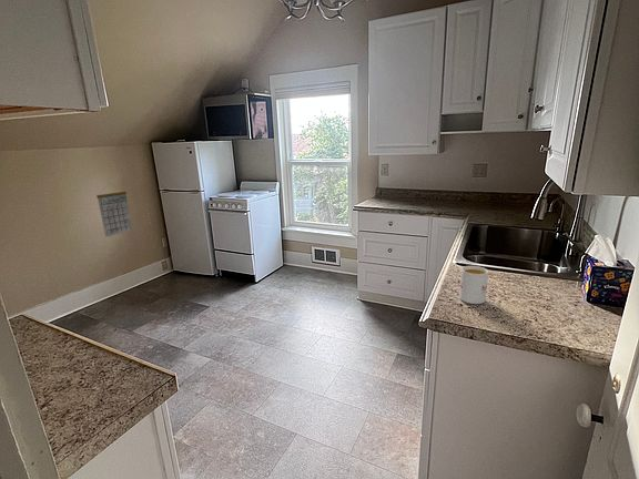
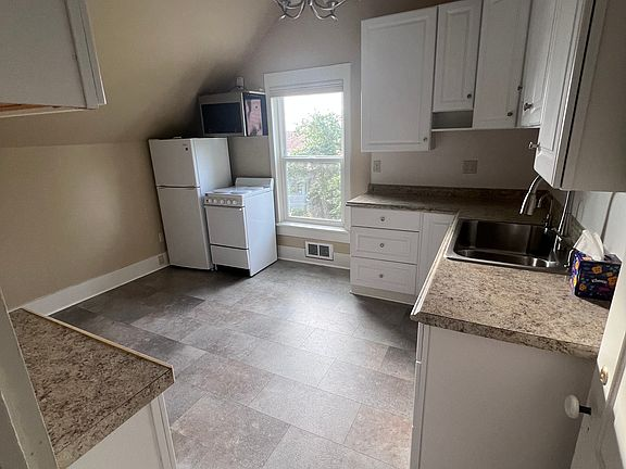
- calendar [95,182,133,238]
- mug [458,265,489,305]
